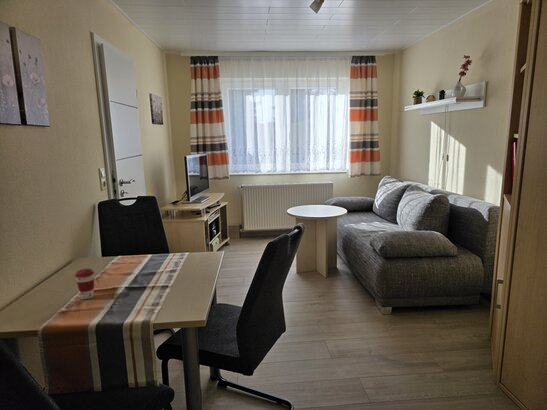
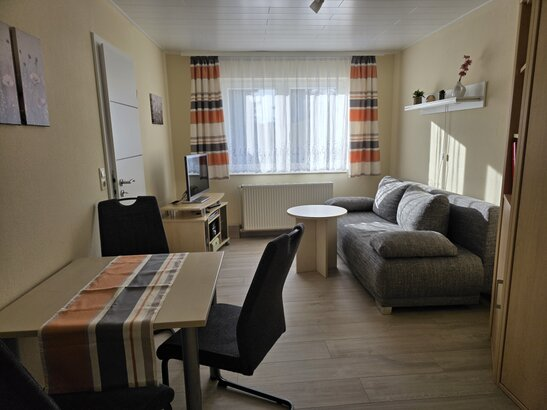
- coffee cup [74,268,95,300]
